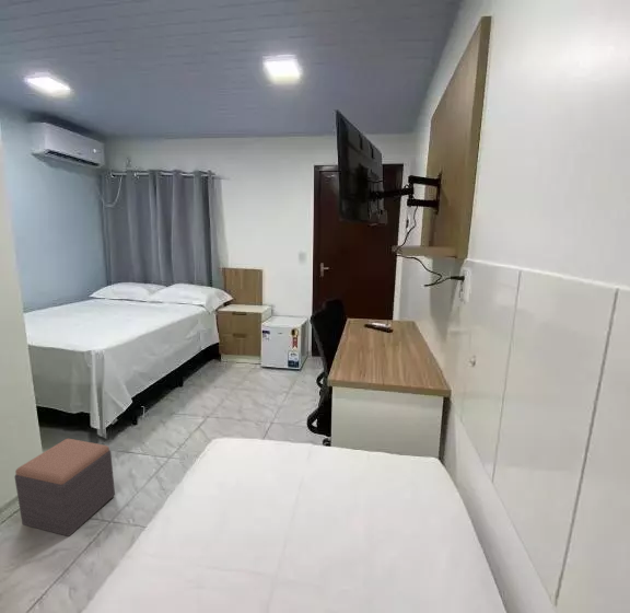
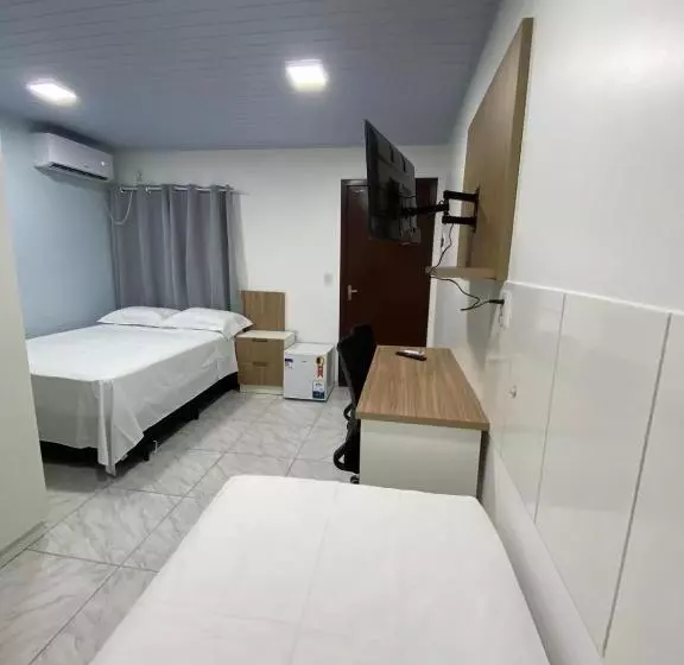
- footstool [13,438,116,537]
